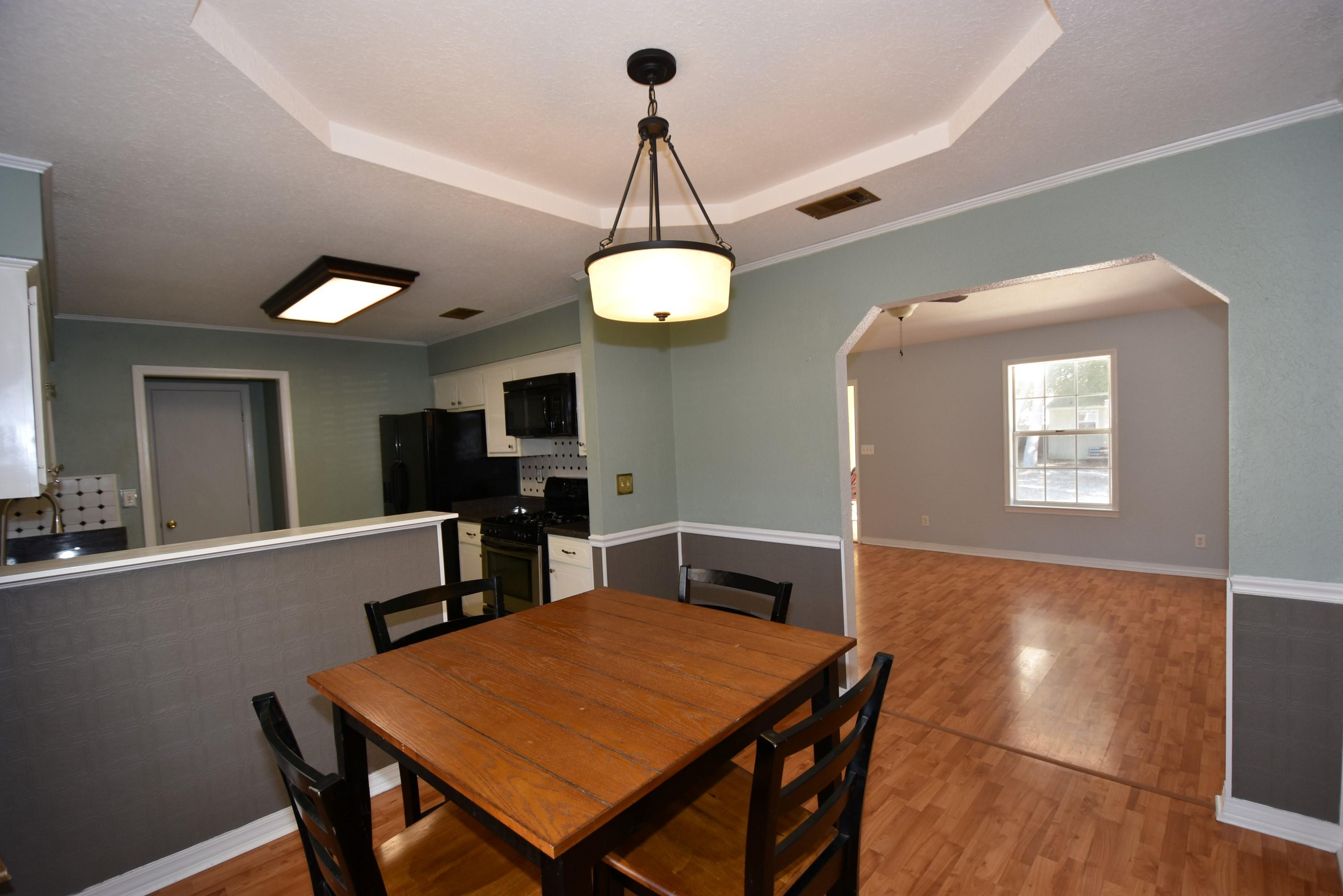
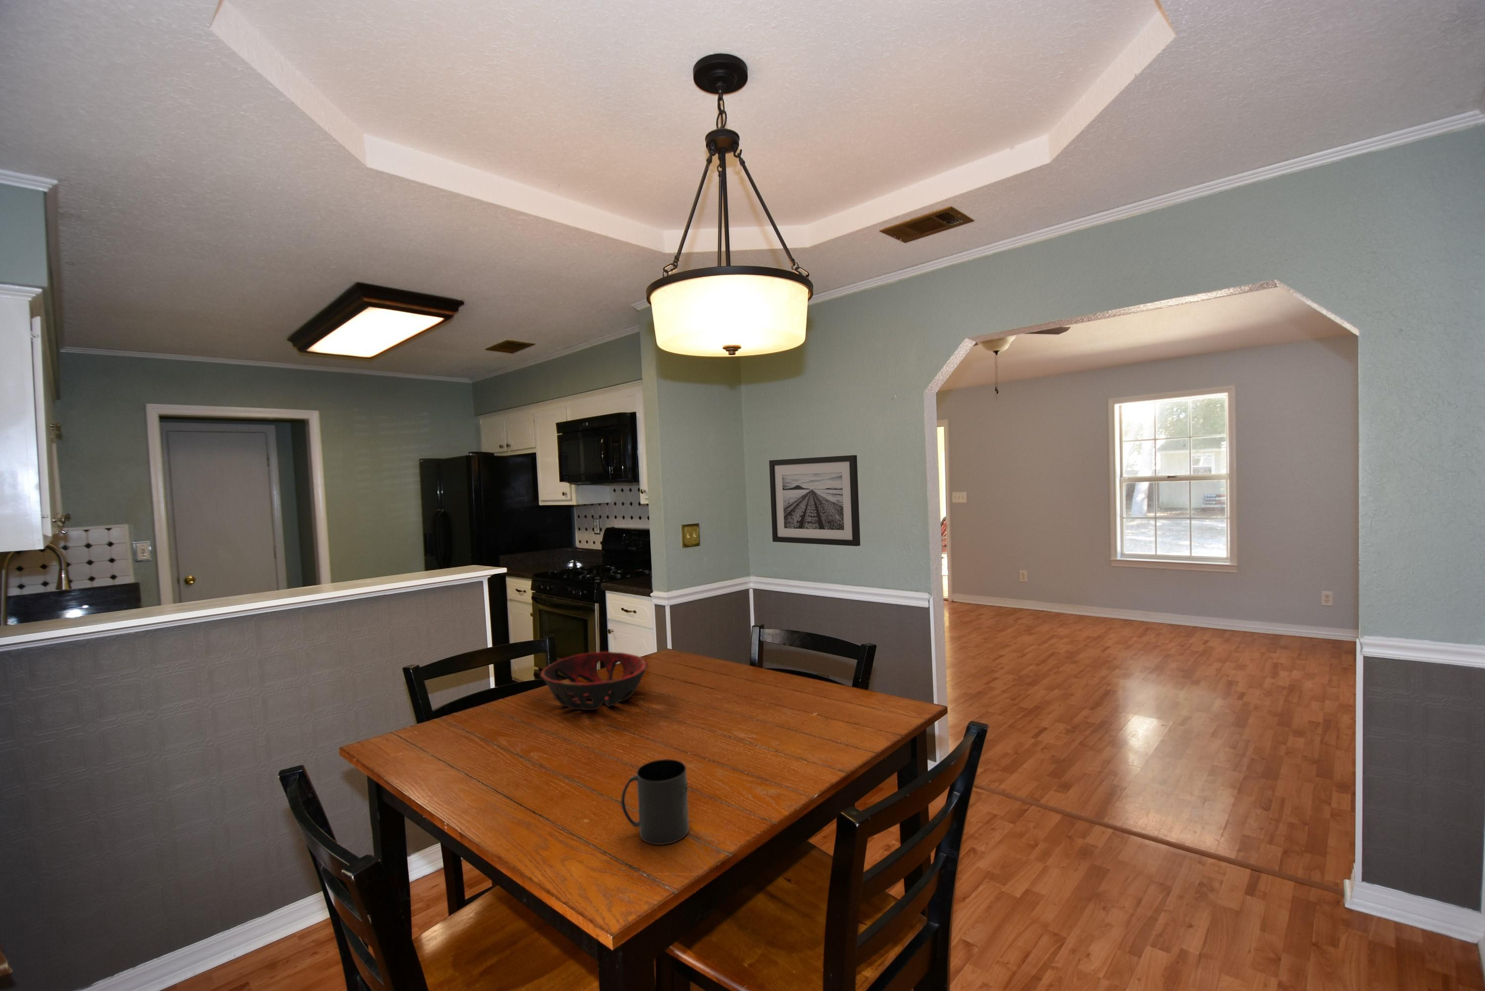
+ mug [620,759,690,845]
+ decorative bowl [540,651,649,710]
+ wall art [768,455,860,546]
